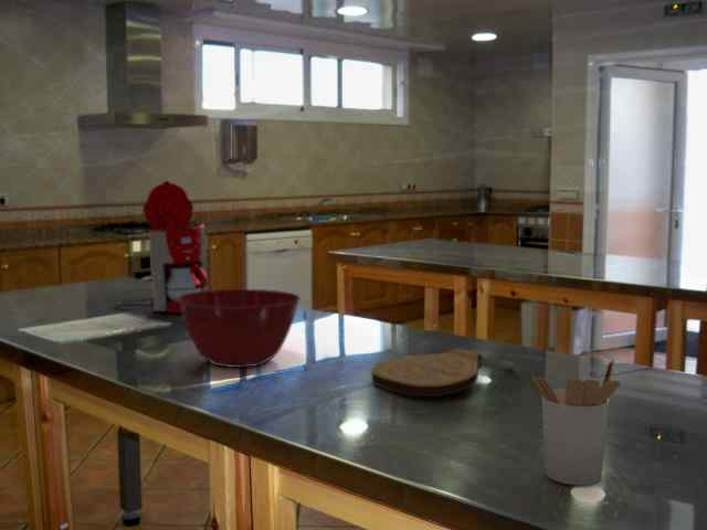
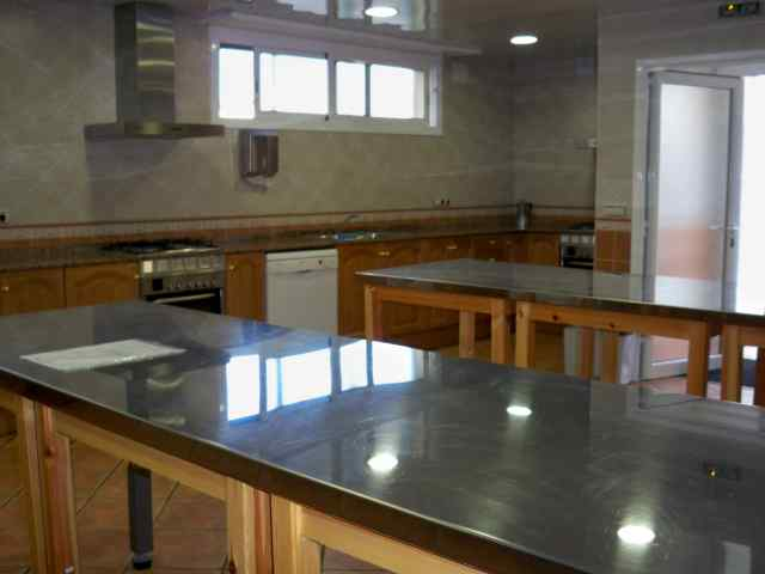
- coffee maker [116,180,210,314]
- utensil holder [530,358,622,487]
- mixing bowl [177,288,302,369]
- key chain [370,348,514,398]
